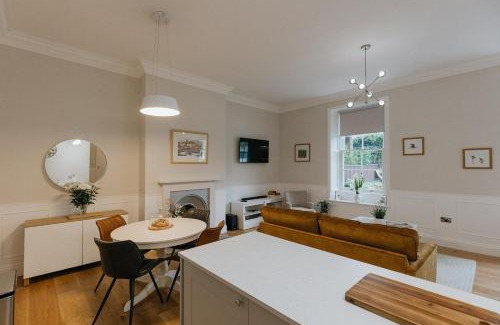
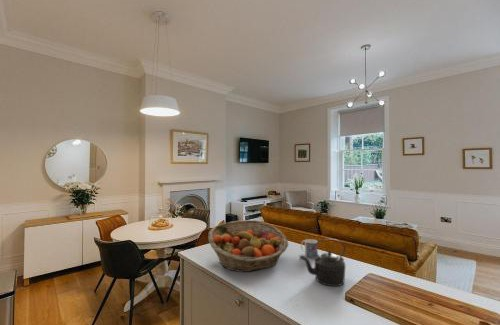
+ kettle [298,238,347,287]
+ mug [300,238,319,259]
+ fruit basket [207,219,289,273]
